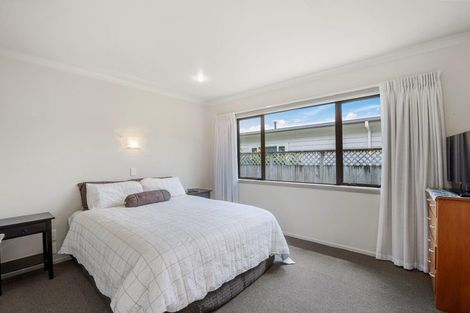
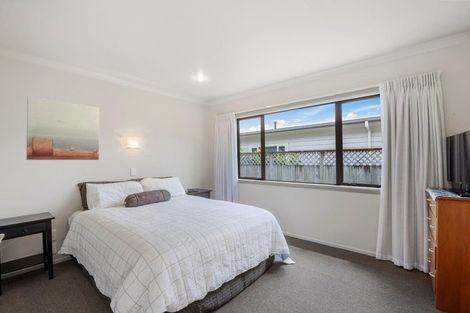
+ wall art [25,95,100,161]
